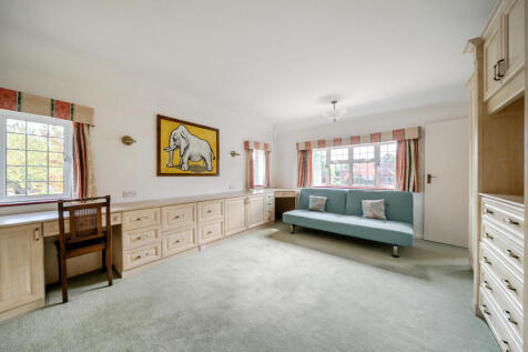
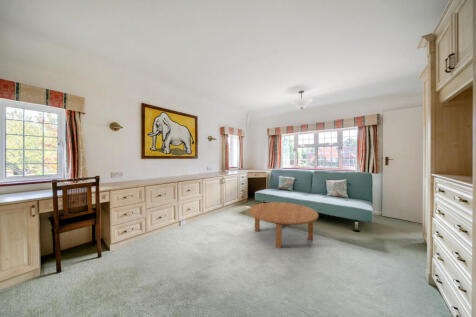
+ coffee table [249,201,319,249]
